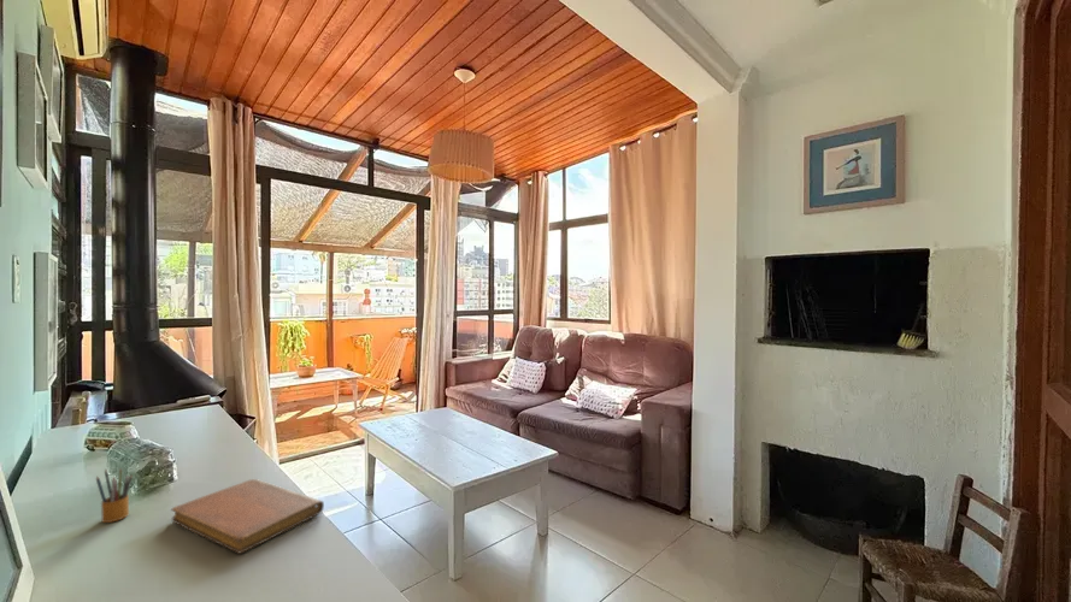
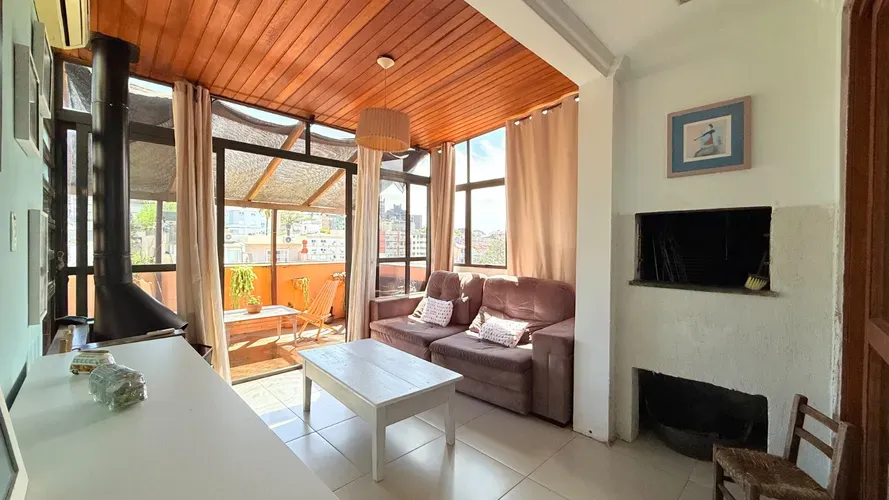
- notebook [170,478,325,555]
- pencil box [95,467,134,524]
